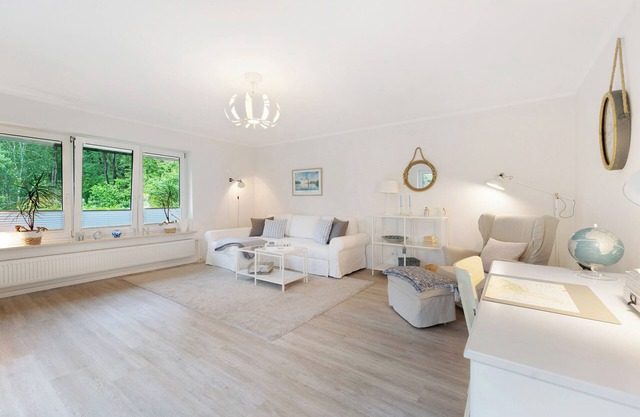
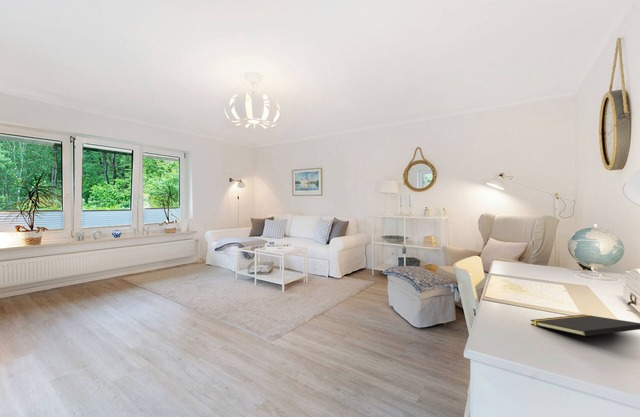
+ notepad [530,314,640,337]
